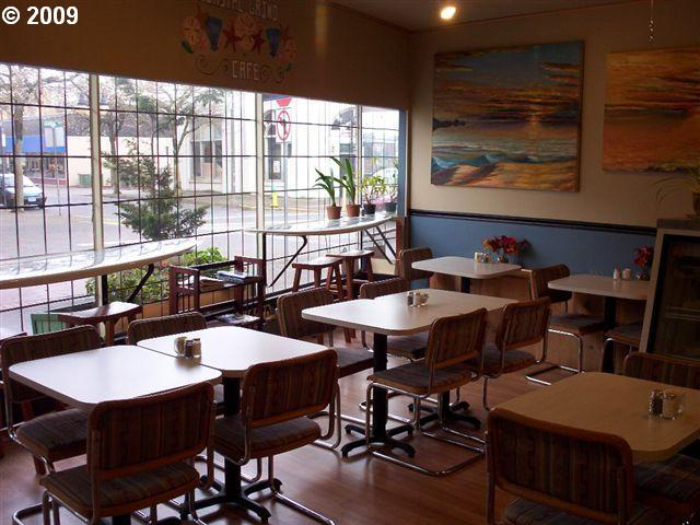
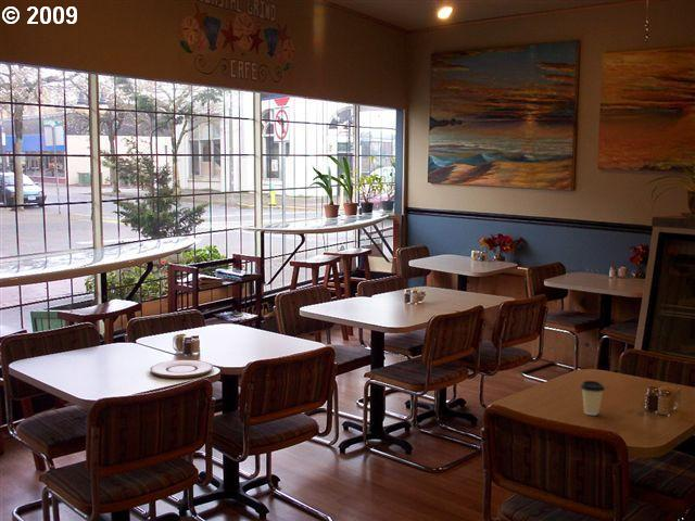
+ coffee cup [580,380,606,416]
+ plate [149,359,214,379]
